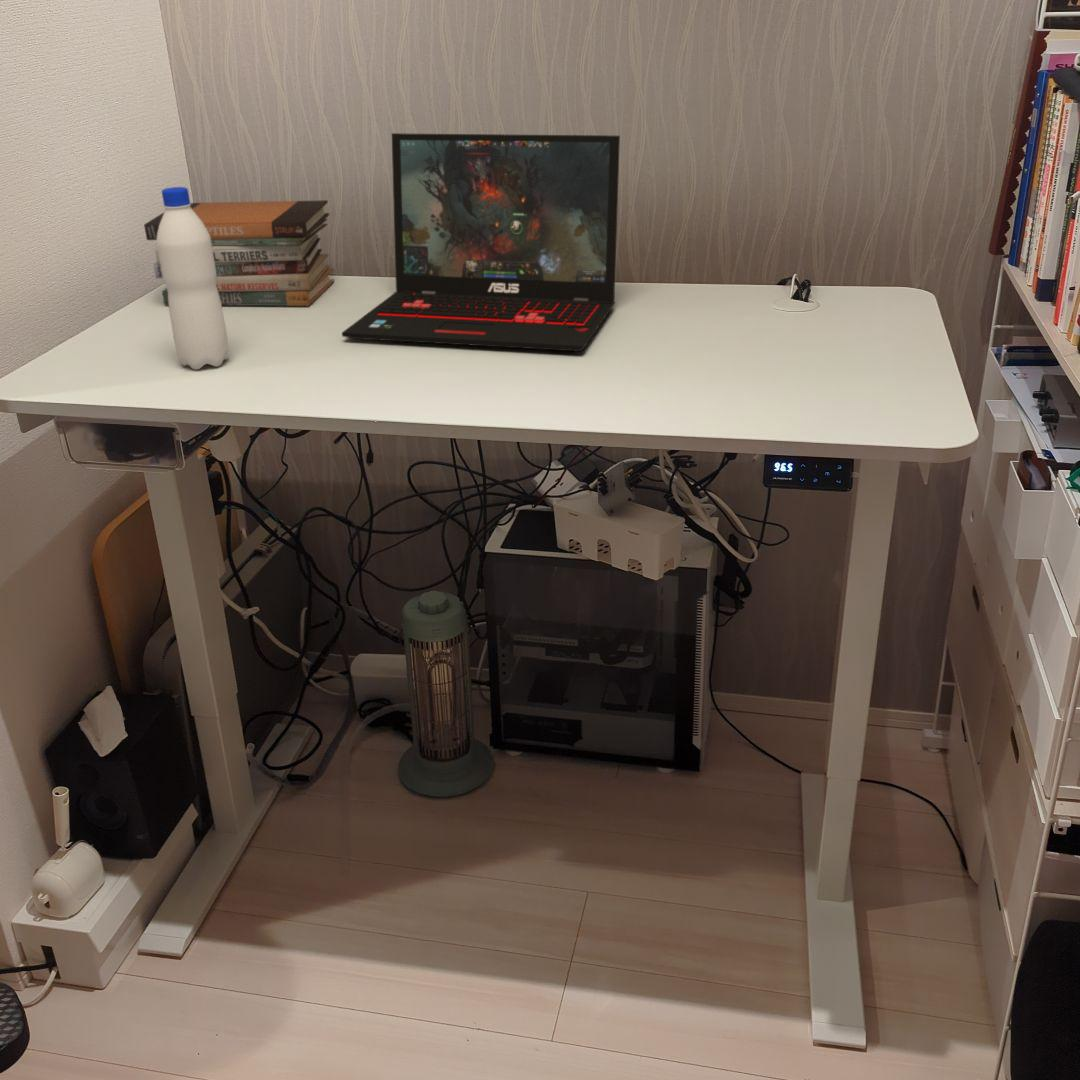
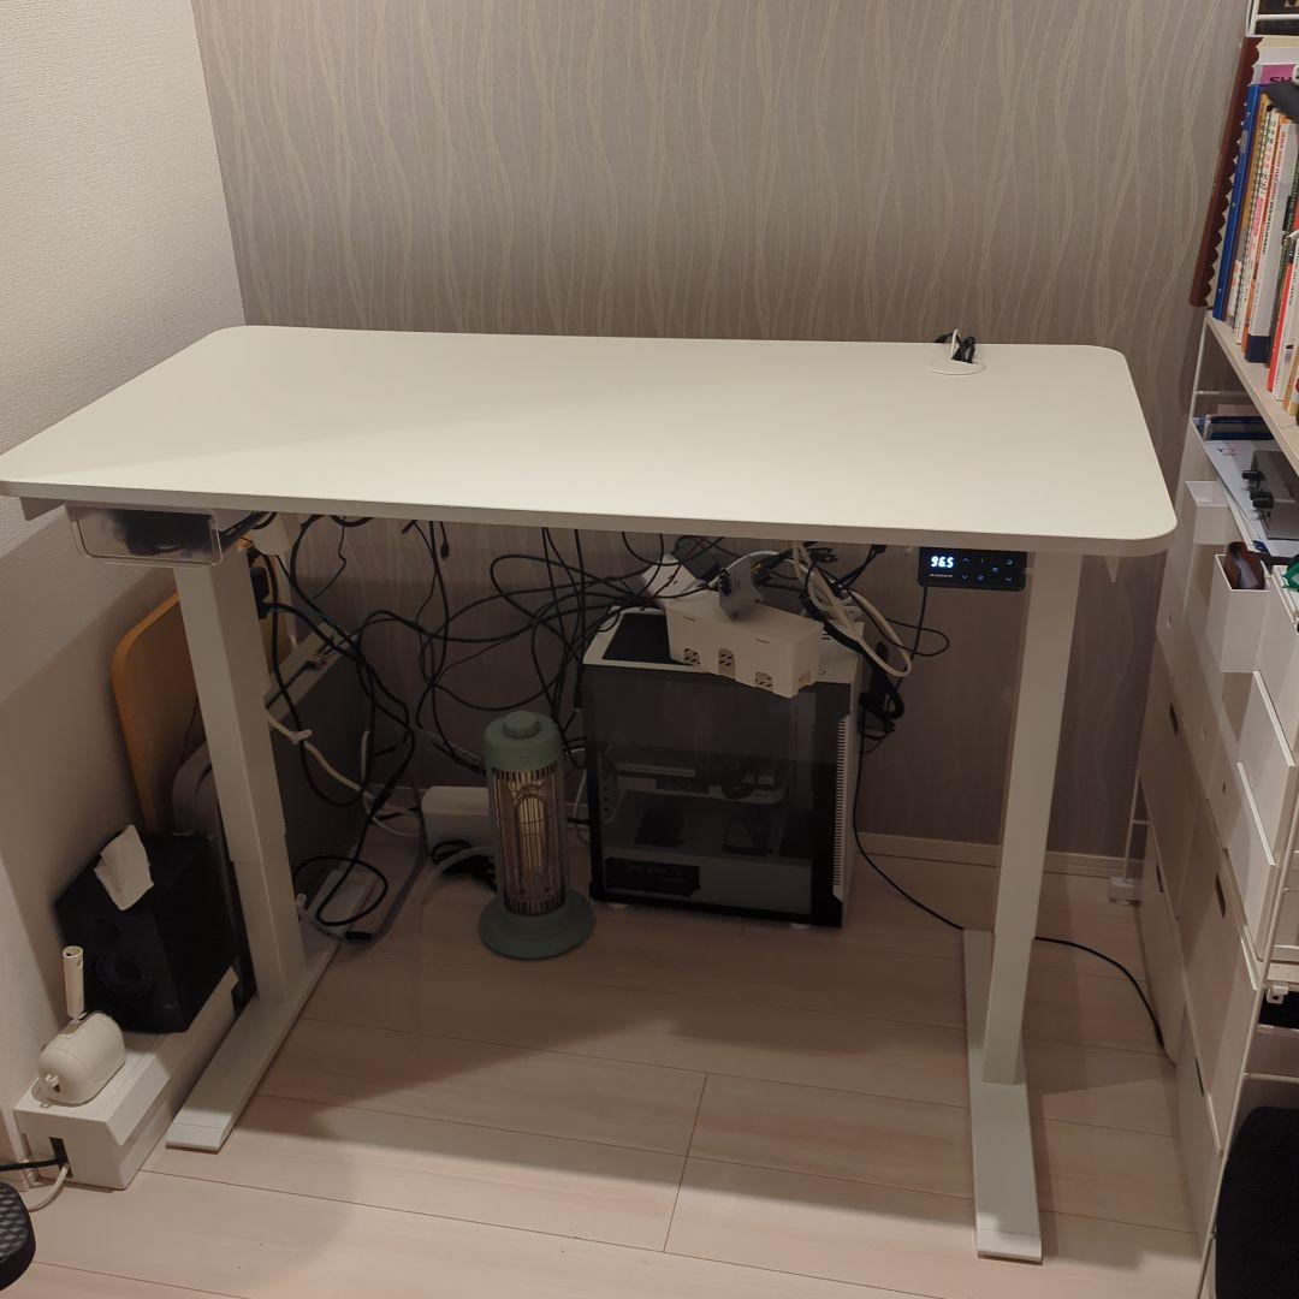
- book stack [143,199,335,307]
- water bottle [155,186,230,371]
- laptop [341,132,621,352]
